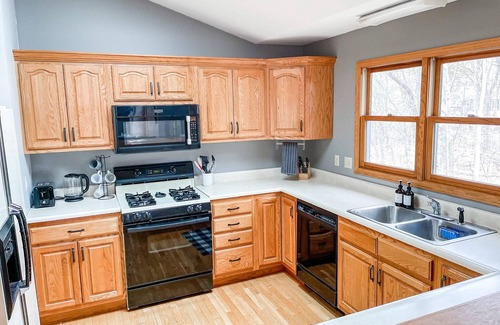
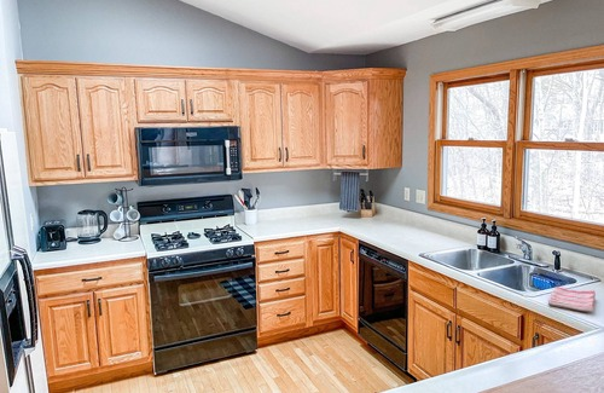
+ dish towel [547,285,597,313]
